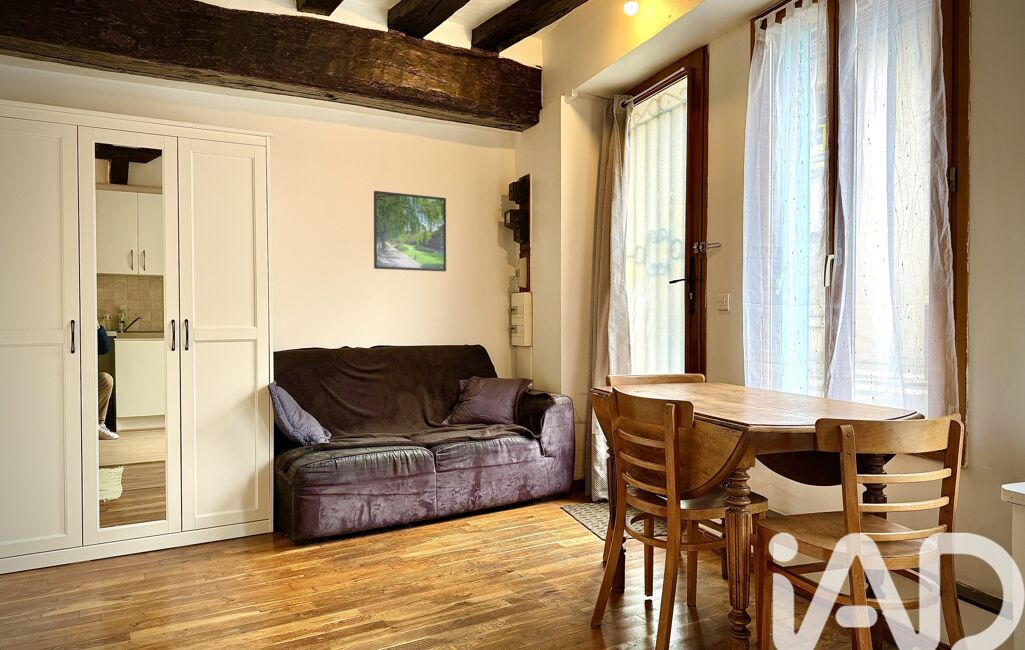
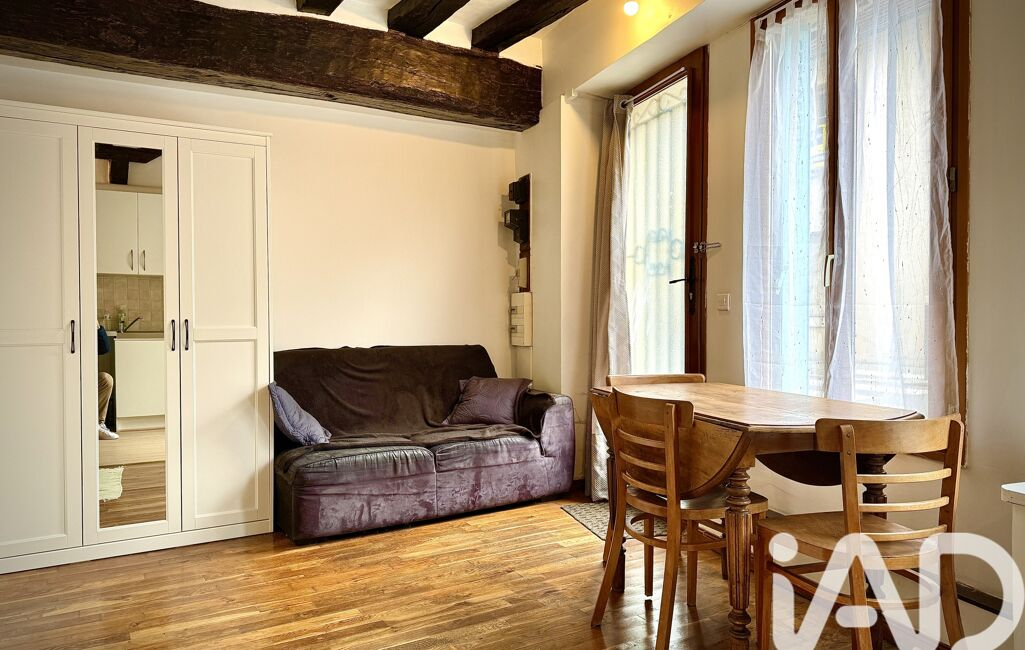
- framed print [373,190,447,272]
